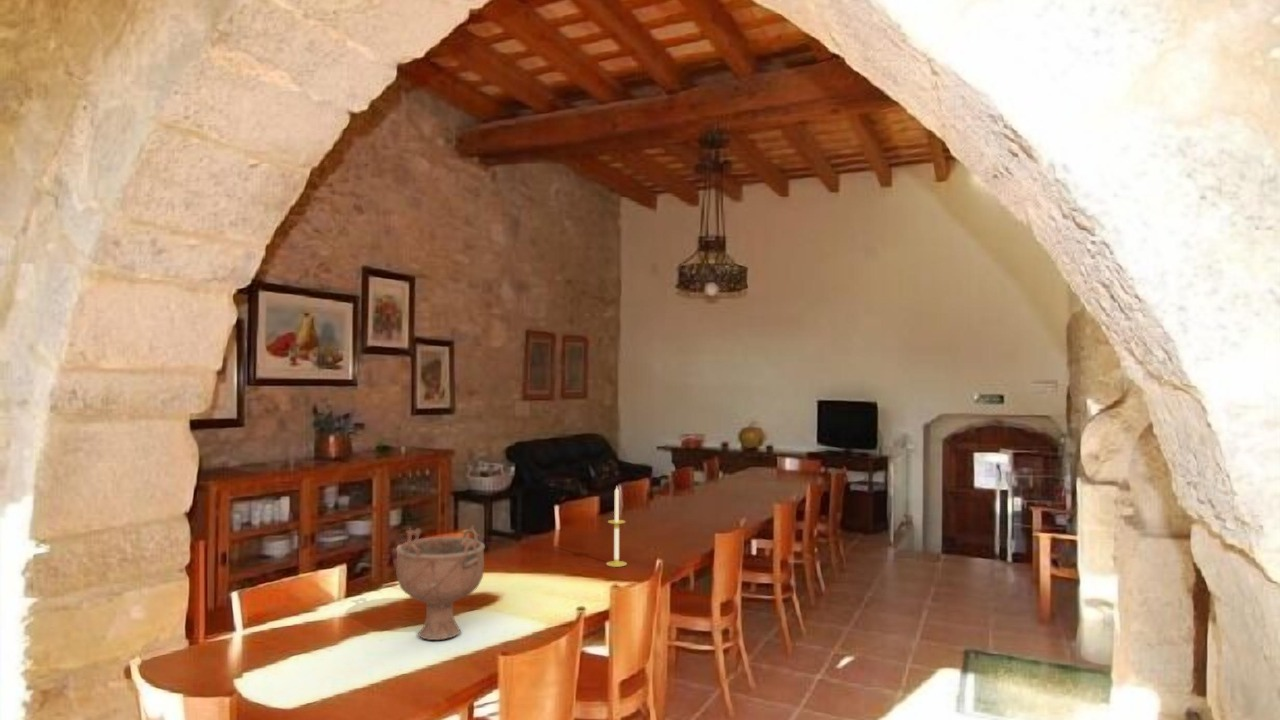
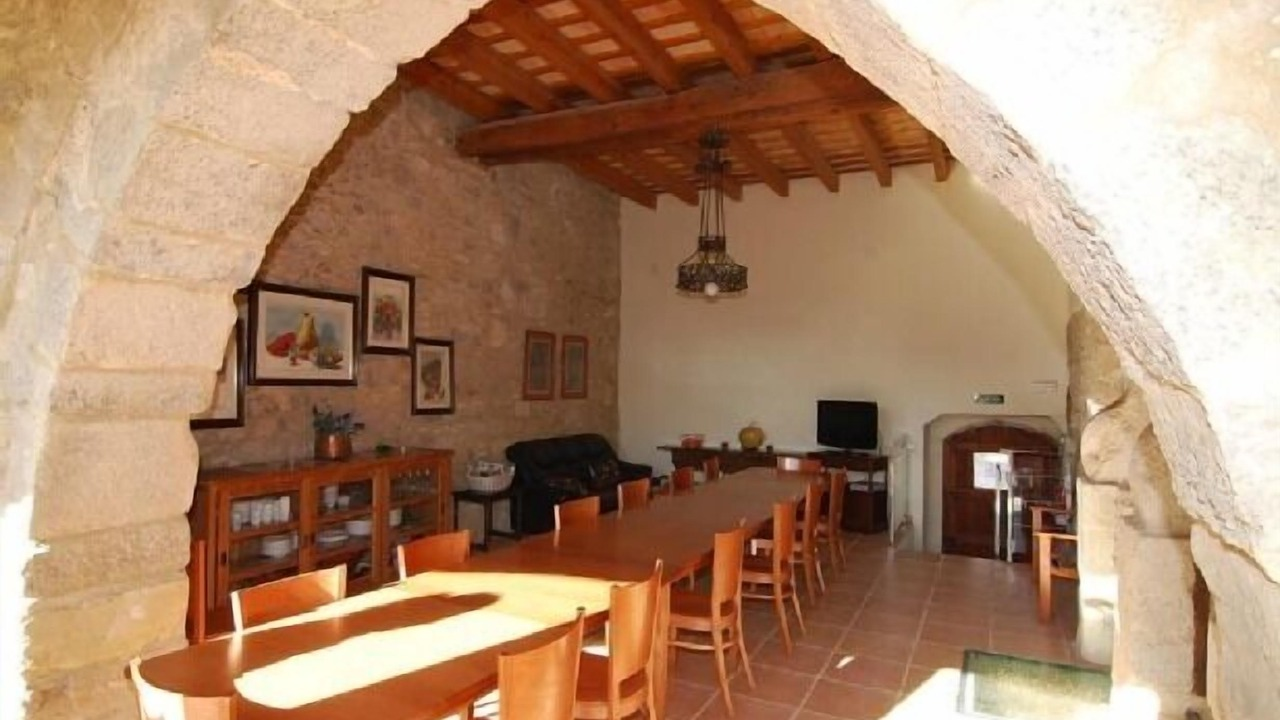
- candle [605,486,628,568]
- decorative bowl [395,524,486,641]
